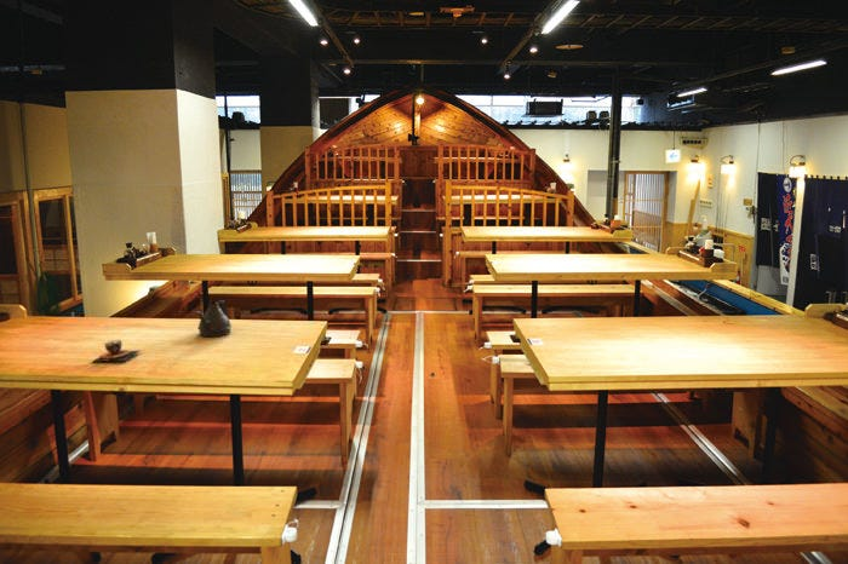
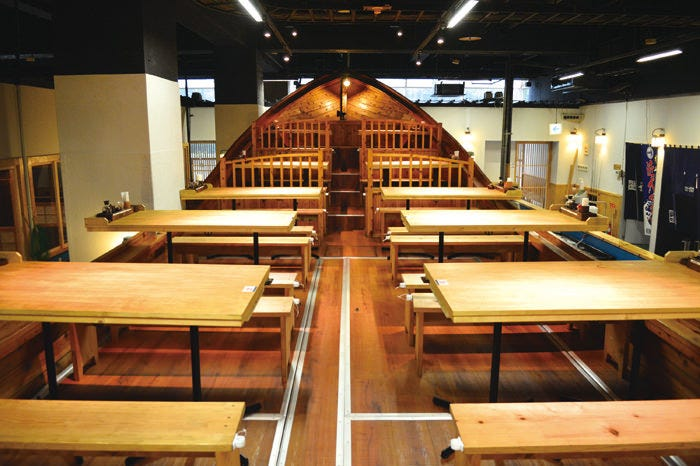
- teacup [91,339,141,363]
- teapot [194,299,233,338]
